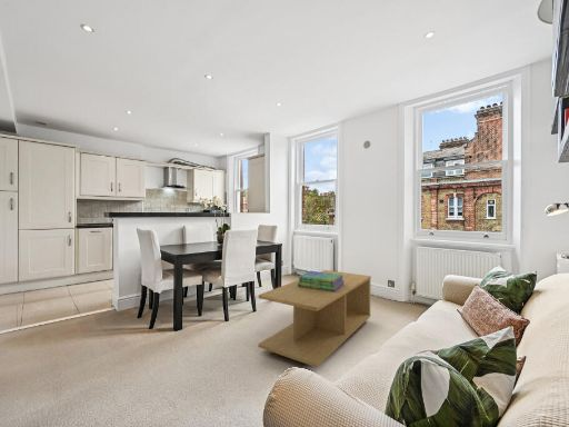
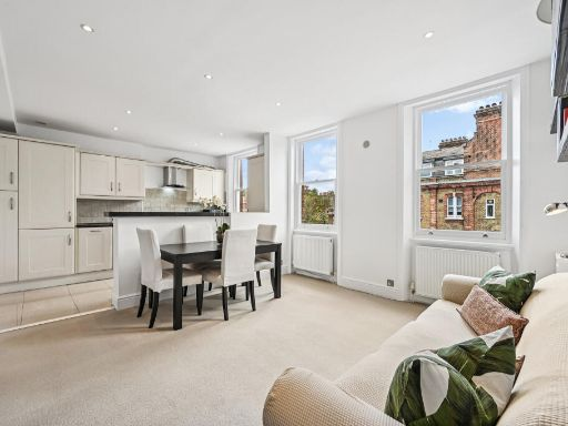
- stack of books [298,270,345,291]
- coffee table [257,269,372,368]
